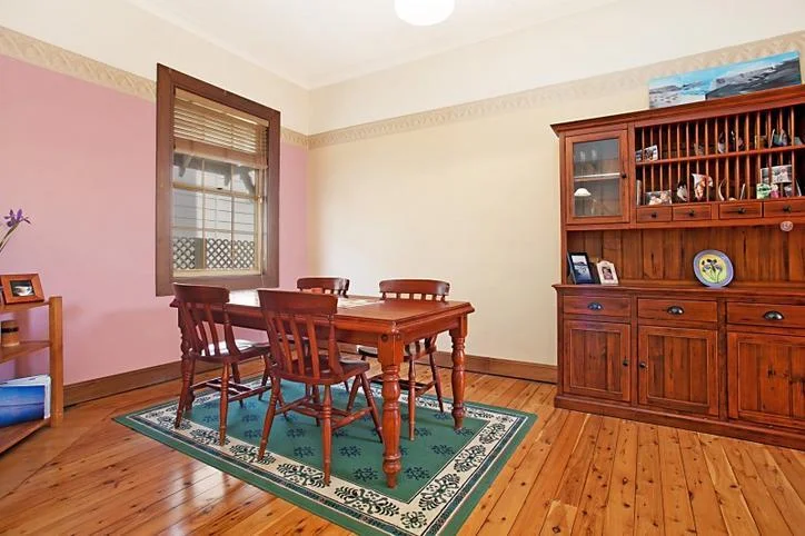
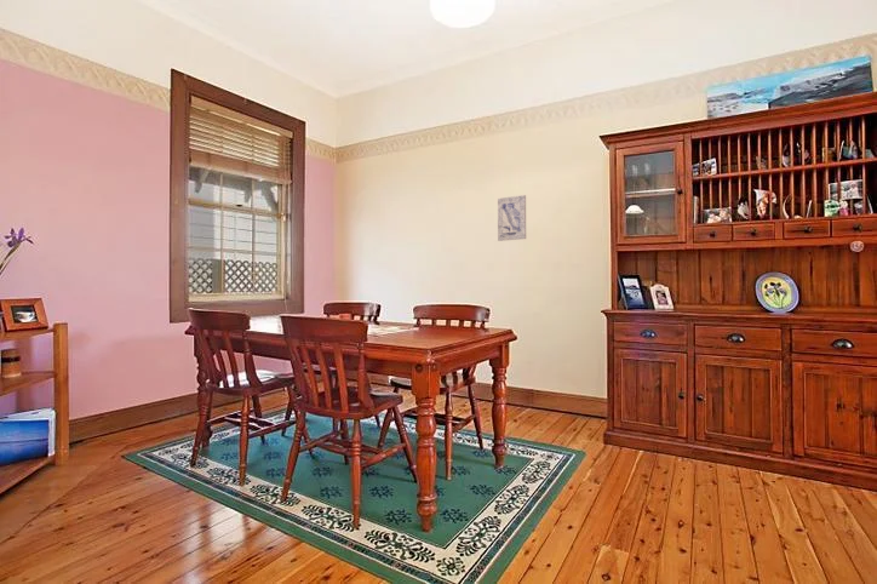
+ wall art [497,194,527,242]
